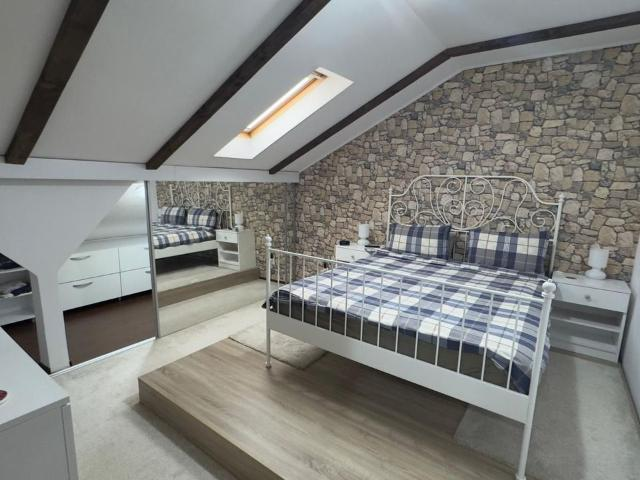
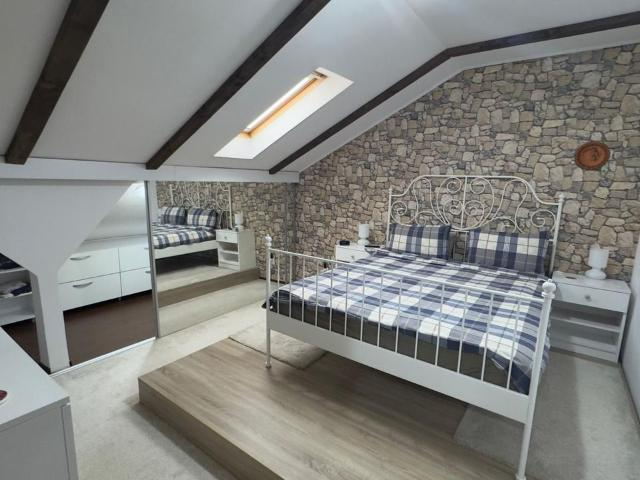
+ decorative plate [573,140,611,172]
